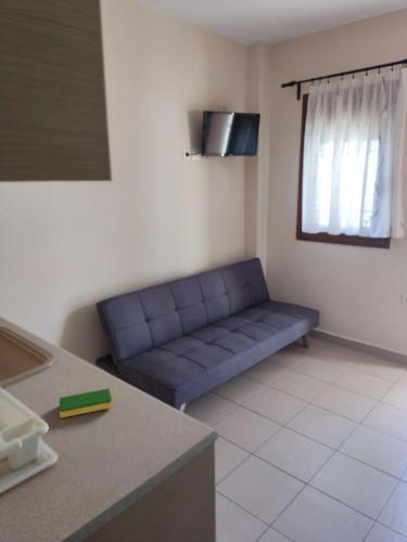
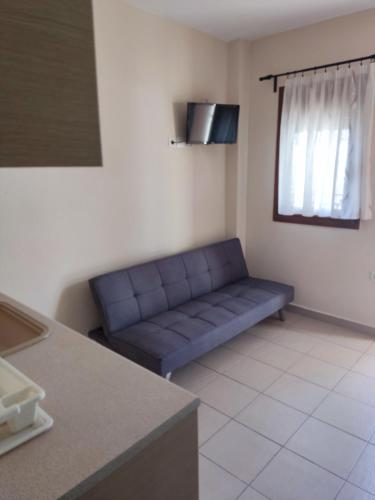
- dish sponge [59,387,113,418]
